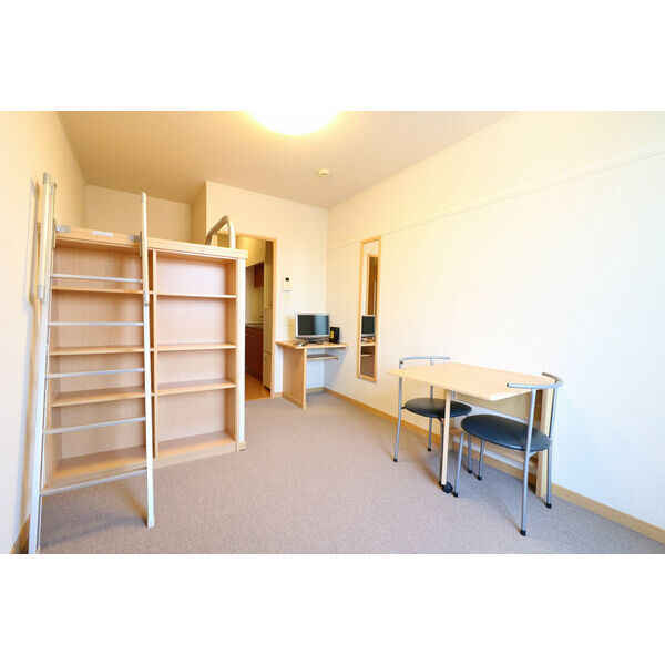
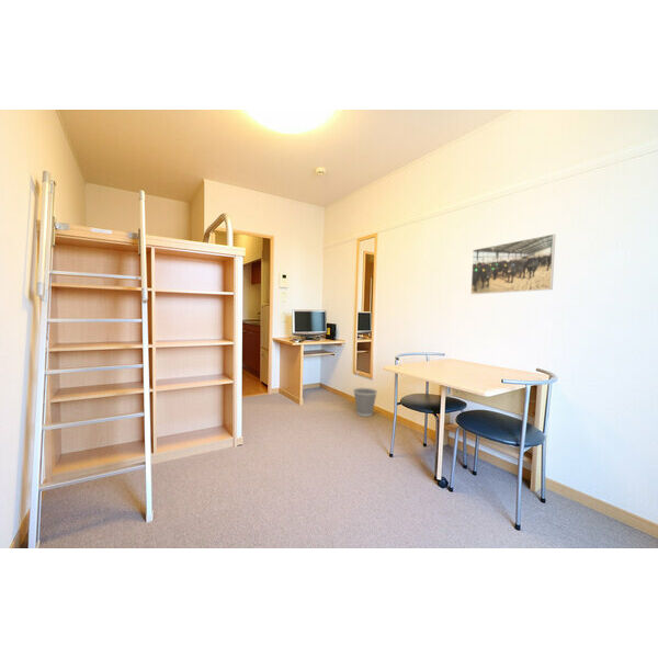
+ wastebasket [352,387,378,418]
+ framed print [469,232,556,295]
